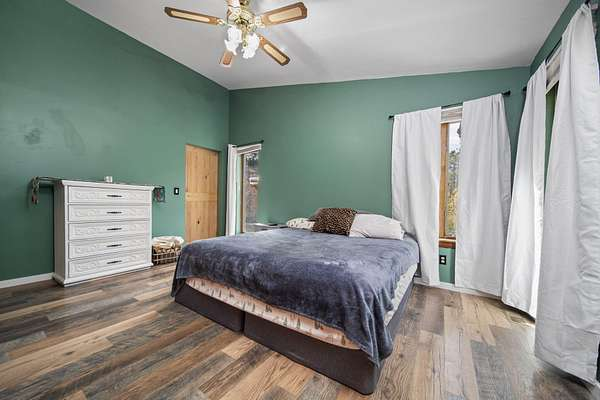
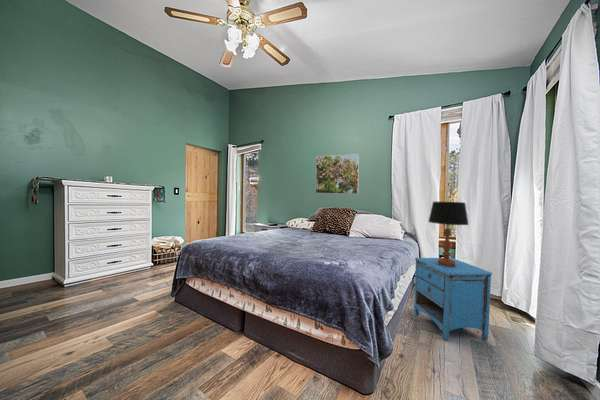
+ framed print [315,153,360,195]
+ nightstand [413,257,493,342]
+ table lamp [427,201,470,266]
